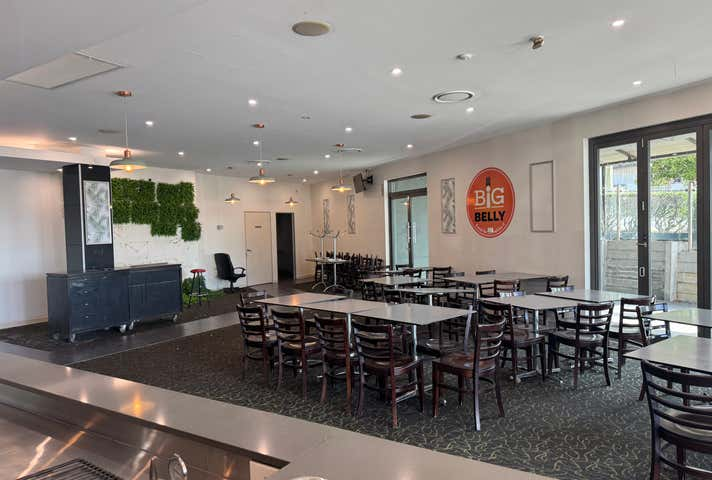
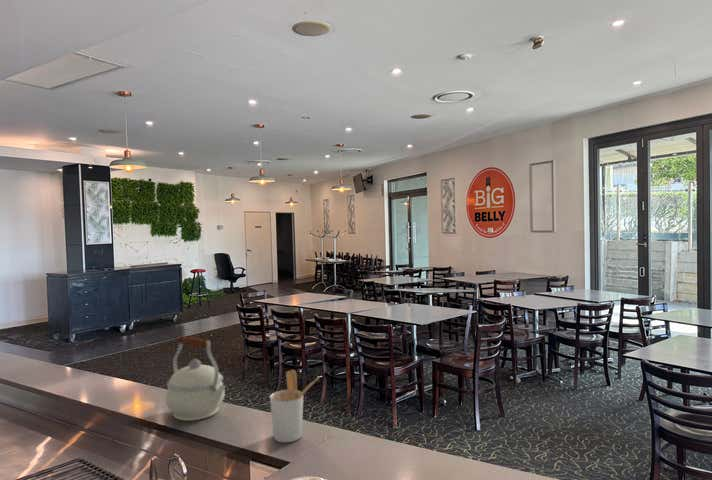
+ utensil holder [269,369,321,443]
+ kettle [165,335,226,422]
